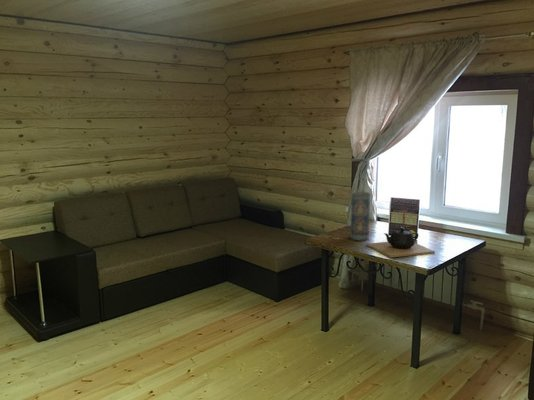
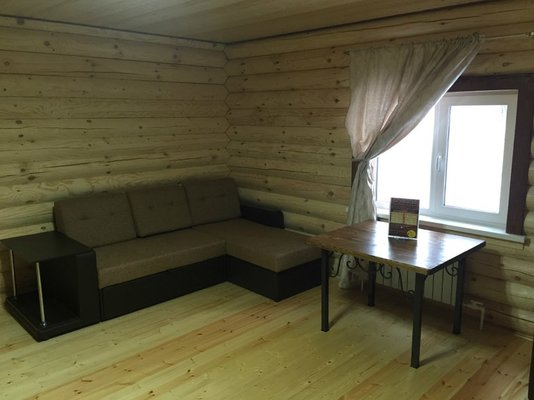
- vase [349,191,371,241]
- teapot [365,227,436,258]
